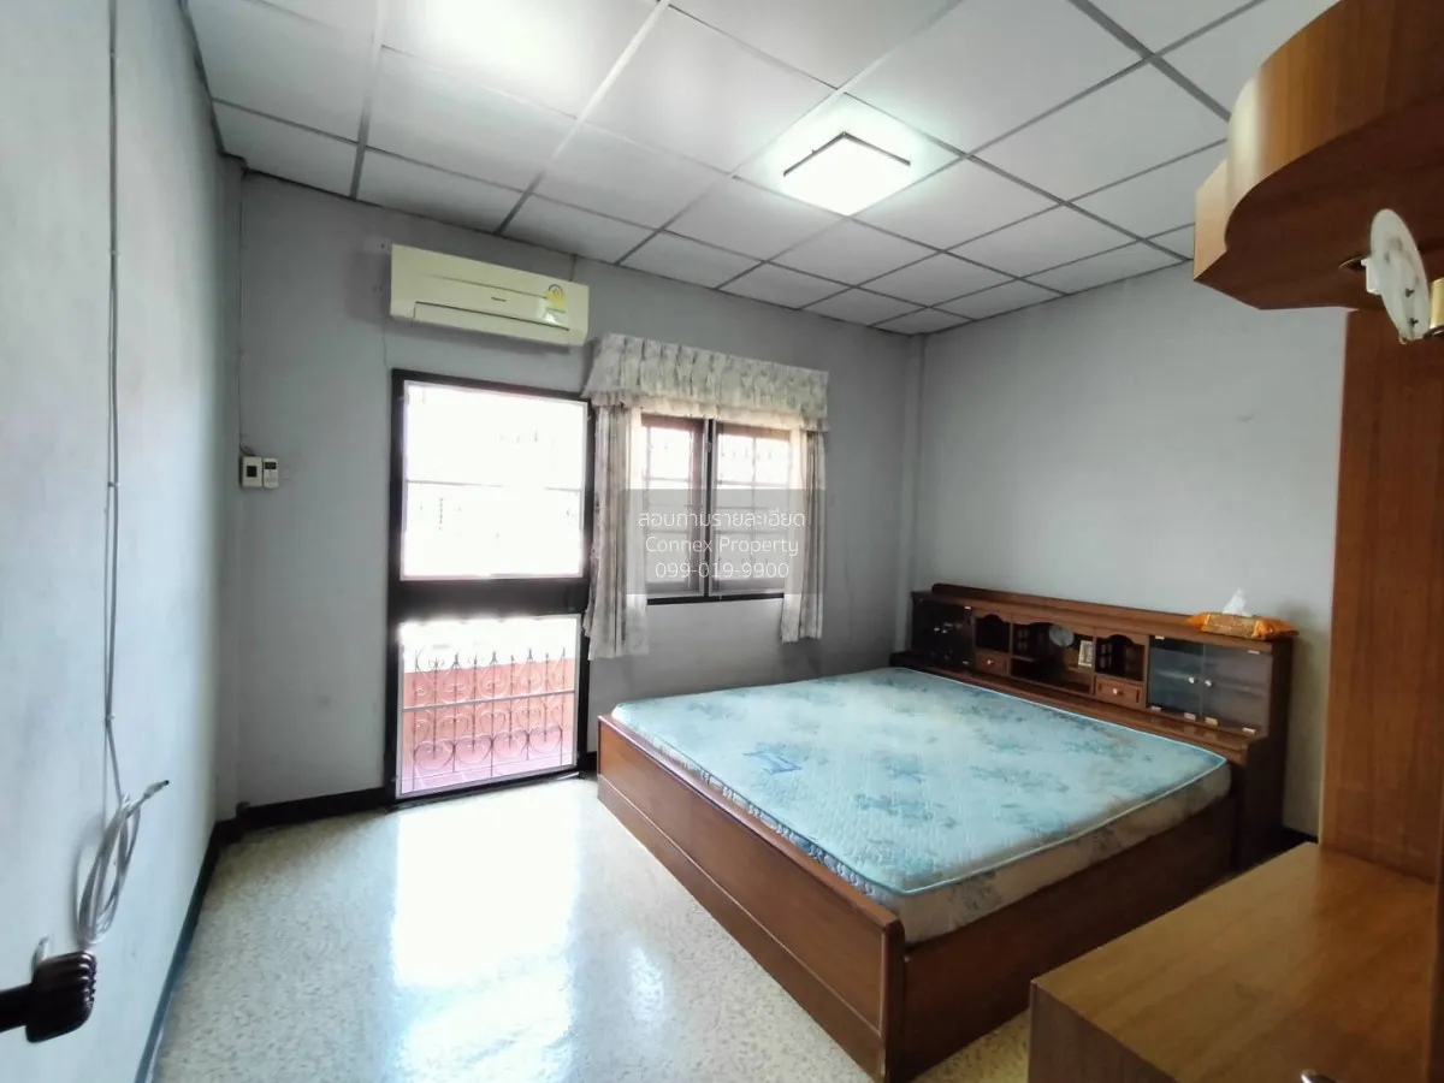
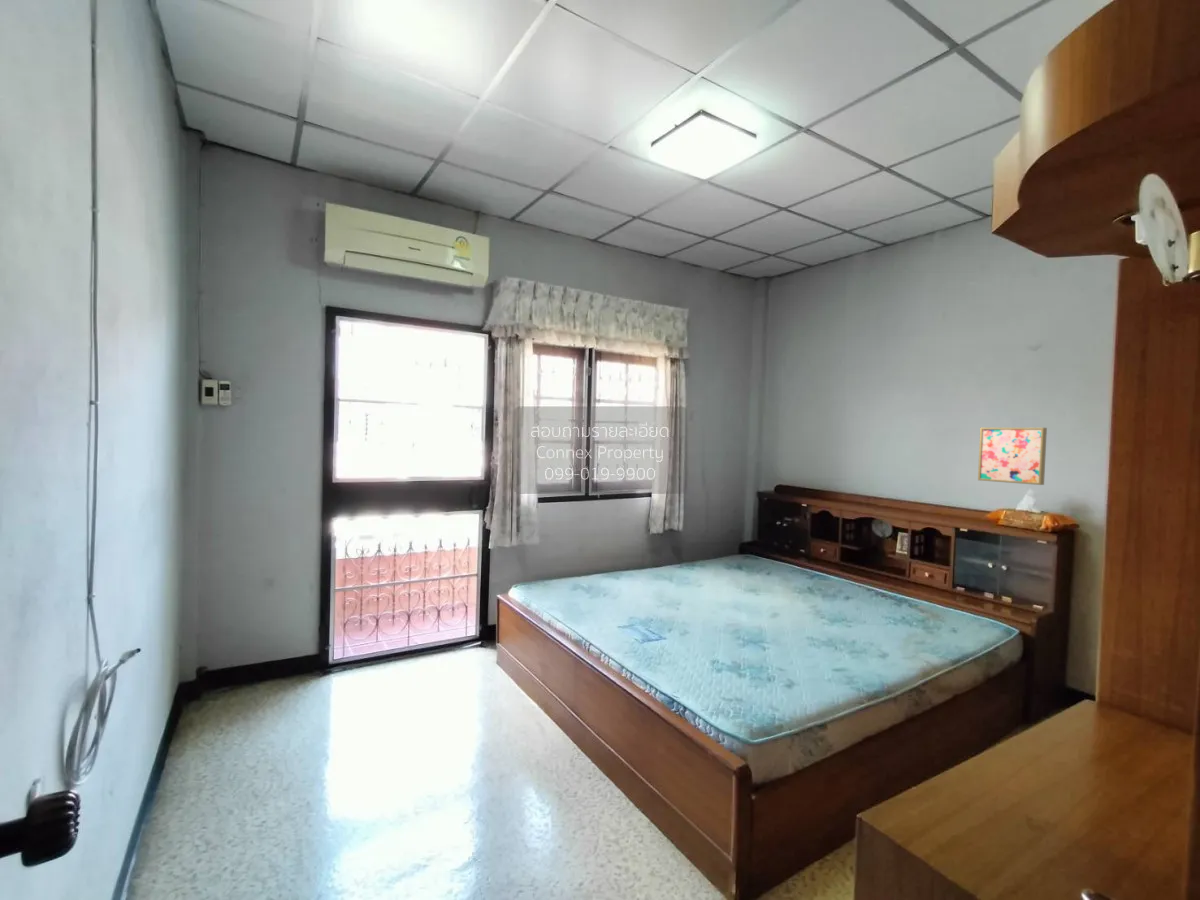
+ wall art [977,427,1048,486]
